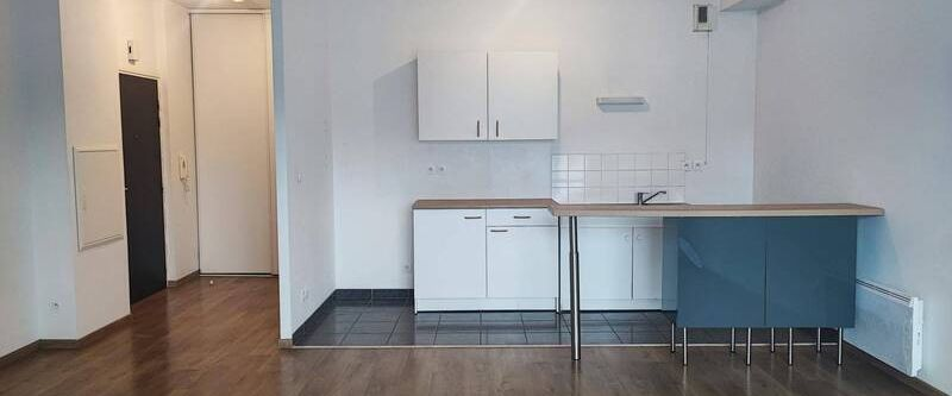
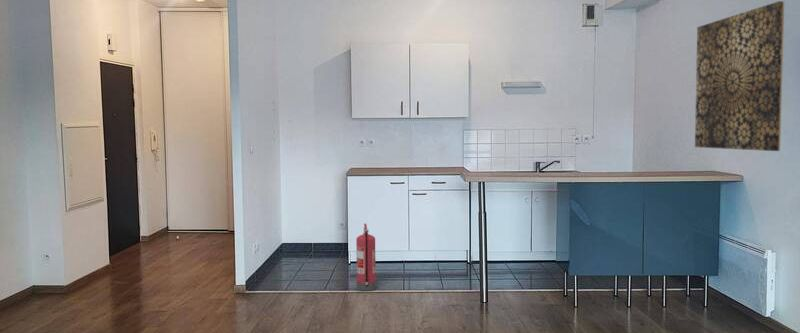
+ wall art [694,0,785,152]
+ fire extinguisher [355,223,377,292]
